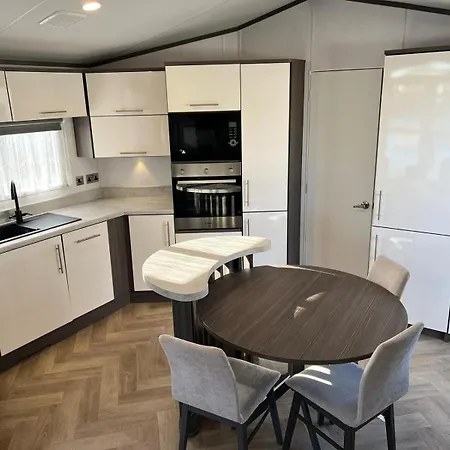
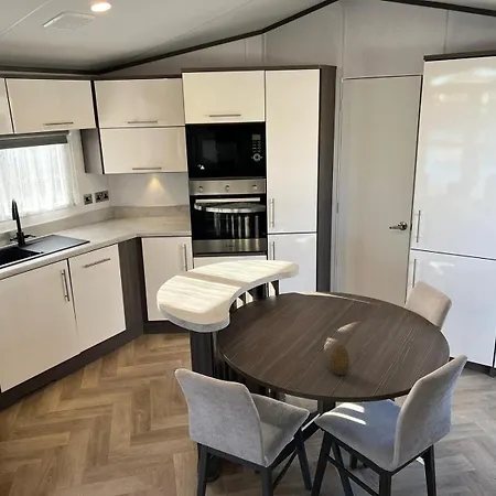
+ fruit [327,344,351,376]
